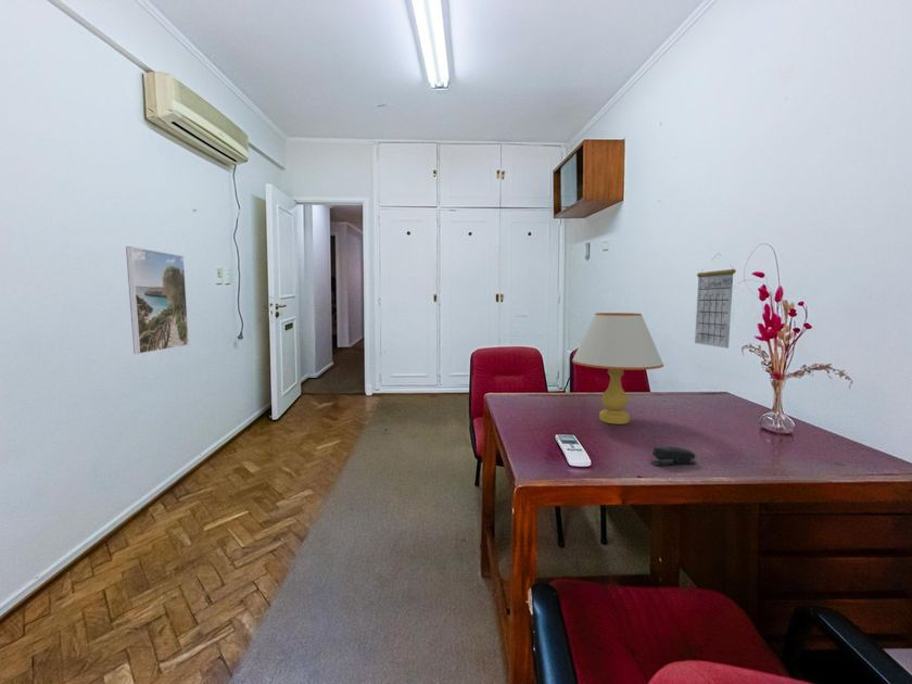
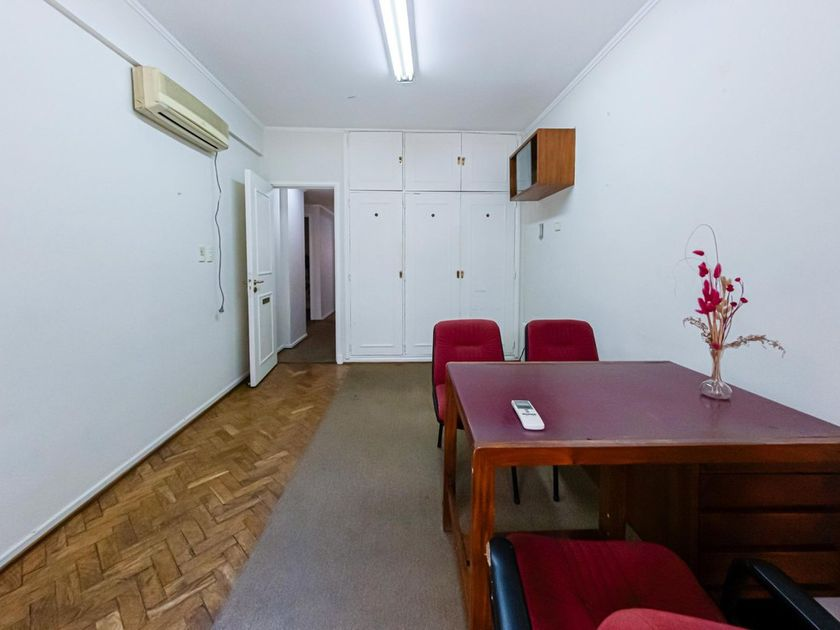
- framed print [125,245,190,355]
- stapler [650,446,698,467]
- calendar [694,252,737,350]
- table lamp [571,312,664,426]
